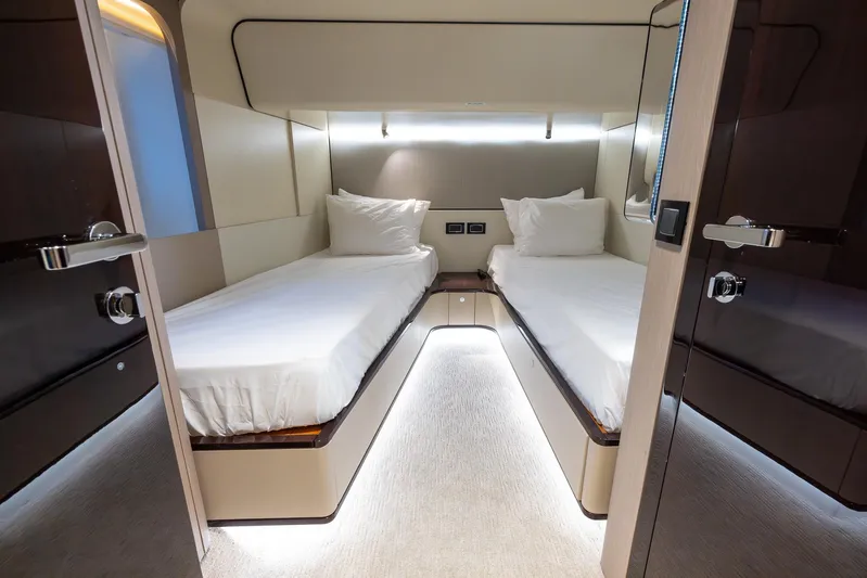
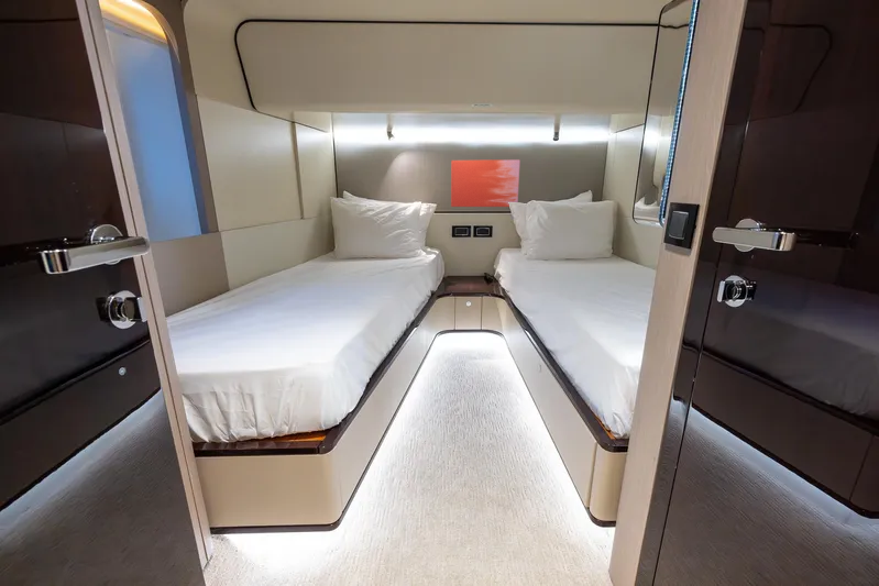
+ wall art [450,158,521,208]
